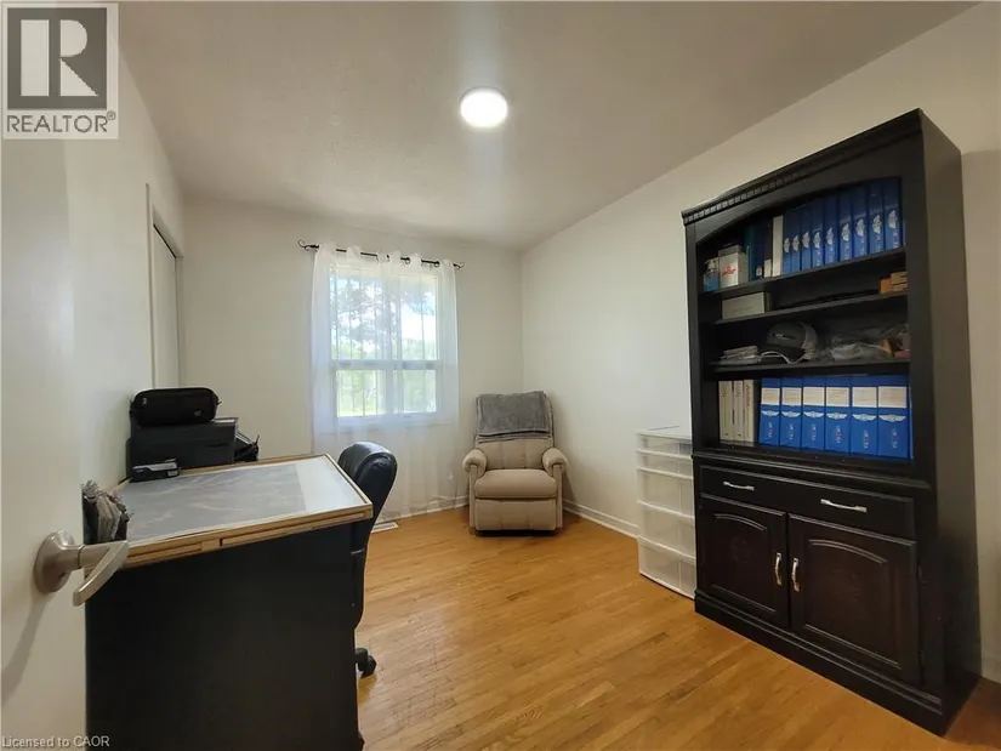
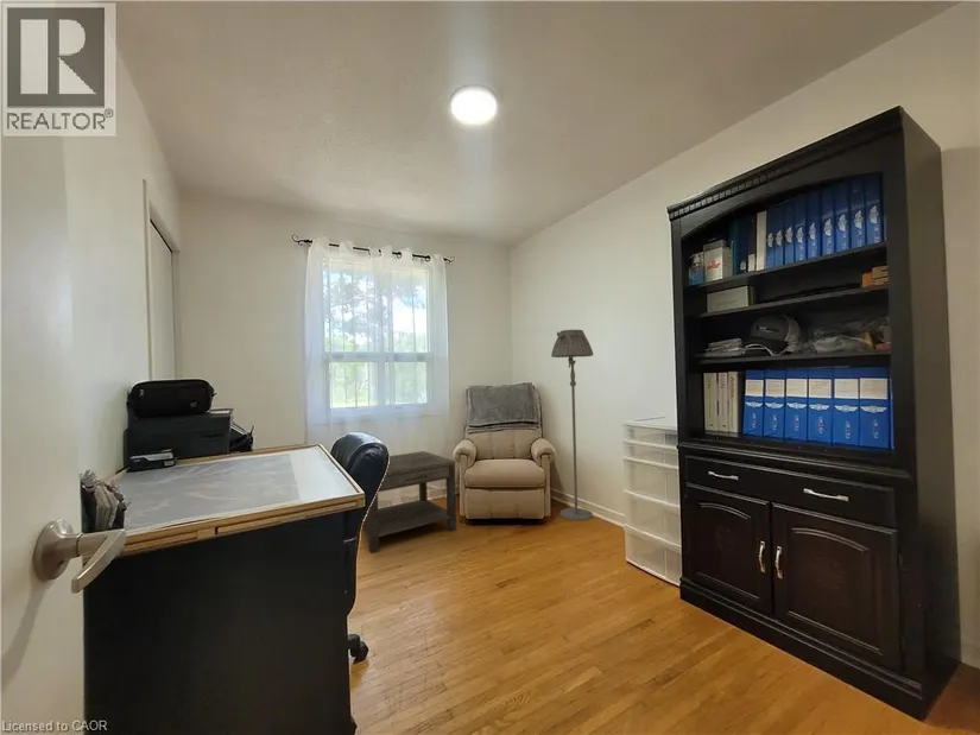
+ side table [360,450,457,555]
+ floor lamp [550,329,594,521]
